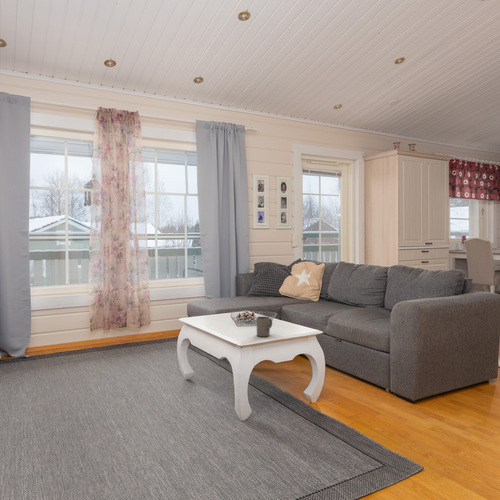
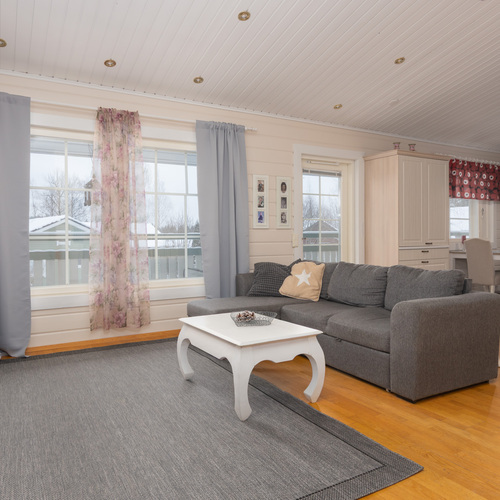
- mug [255,316,273,337]
